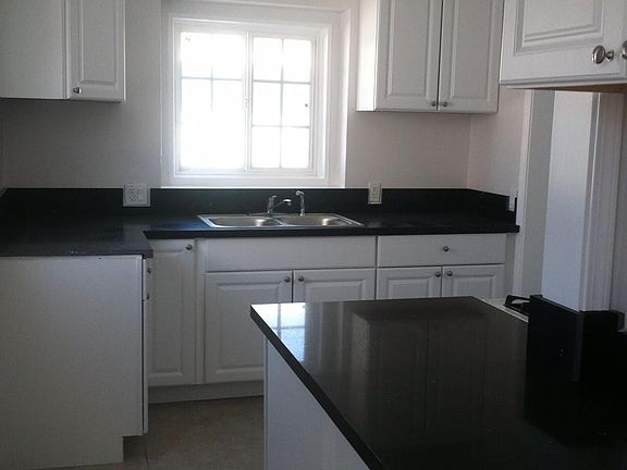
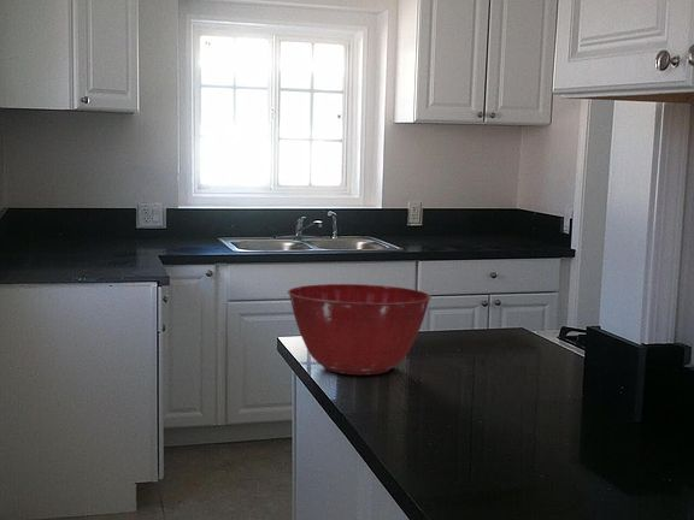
+ mixing bowl [287,283,433,376]
